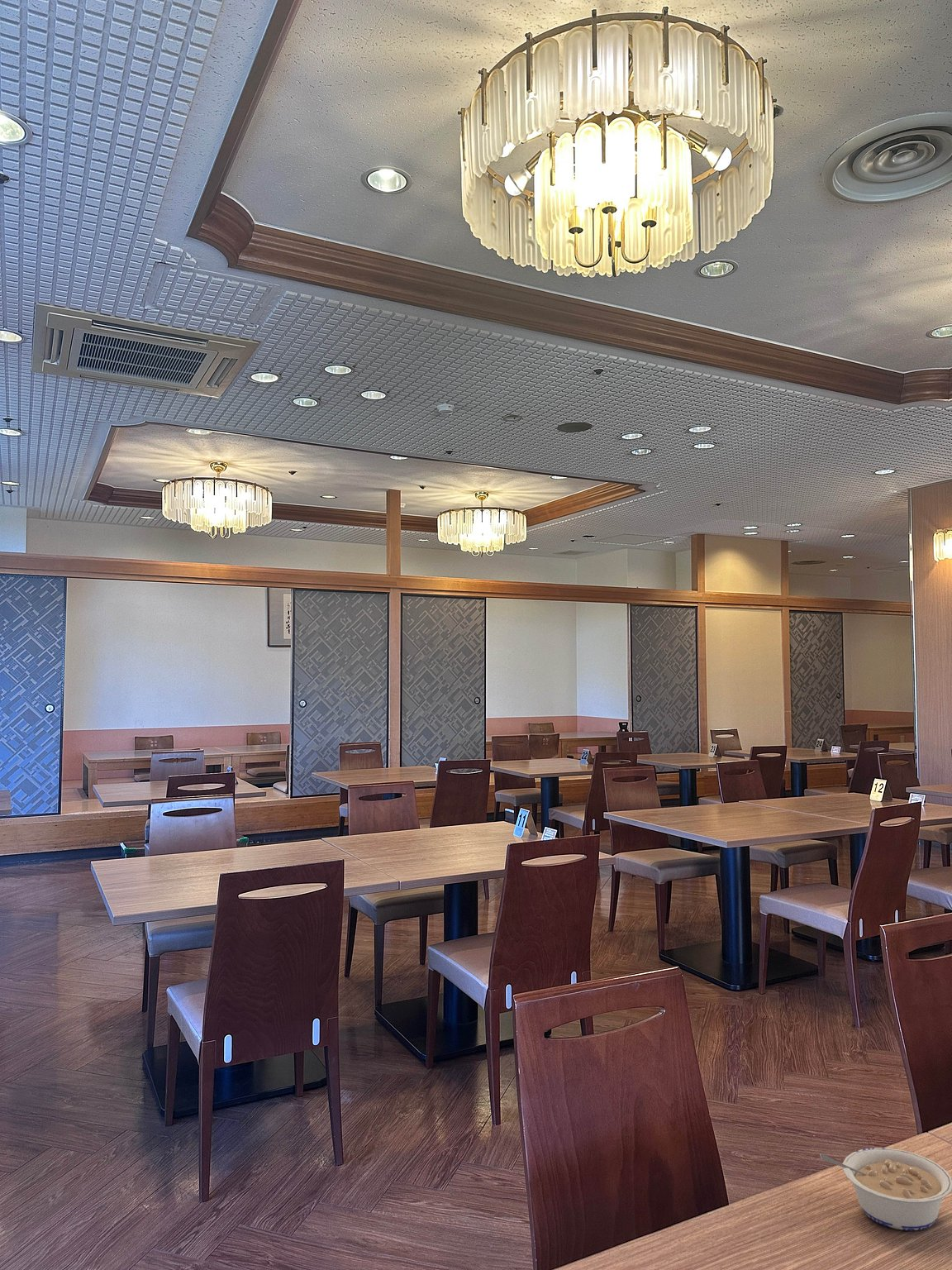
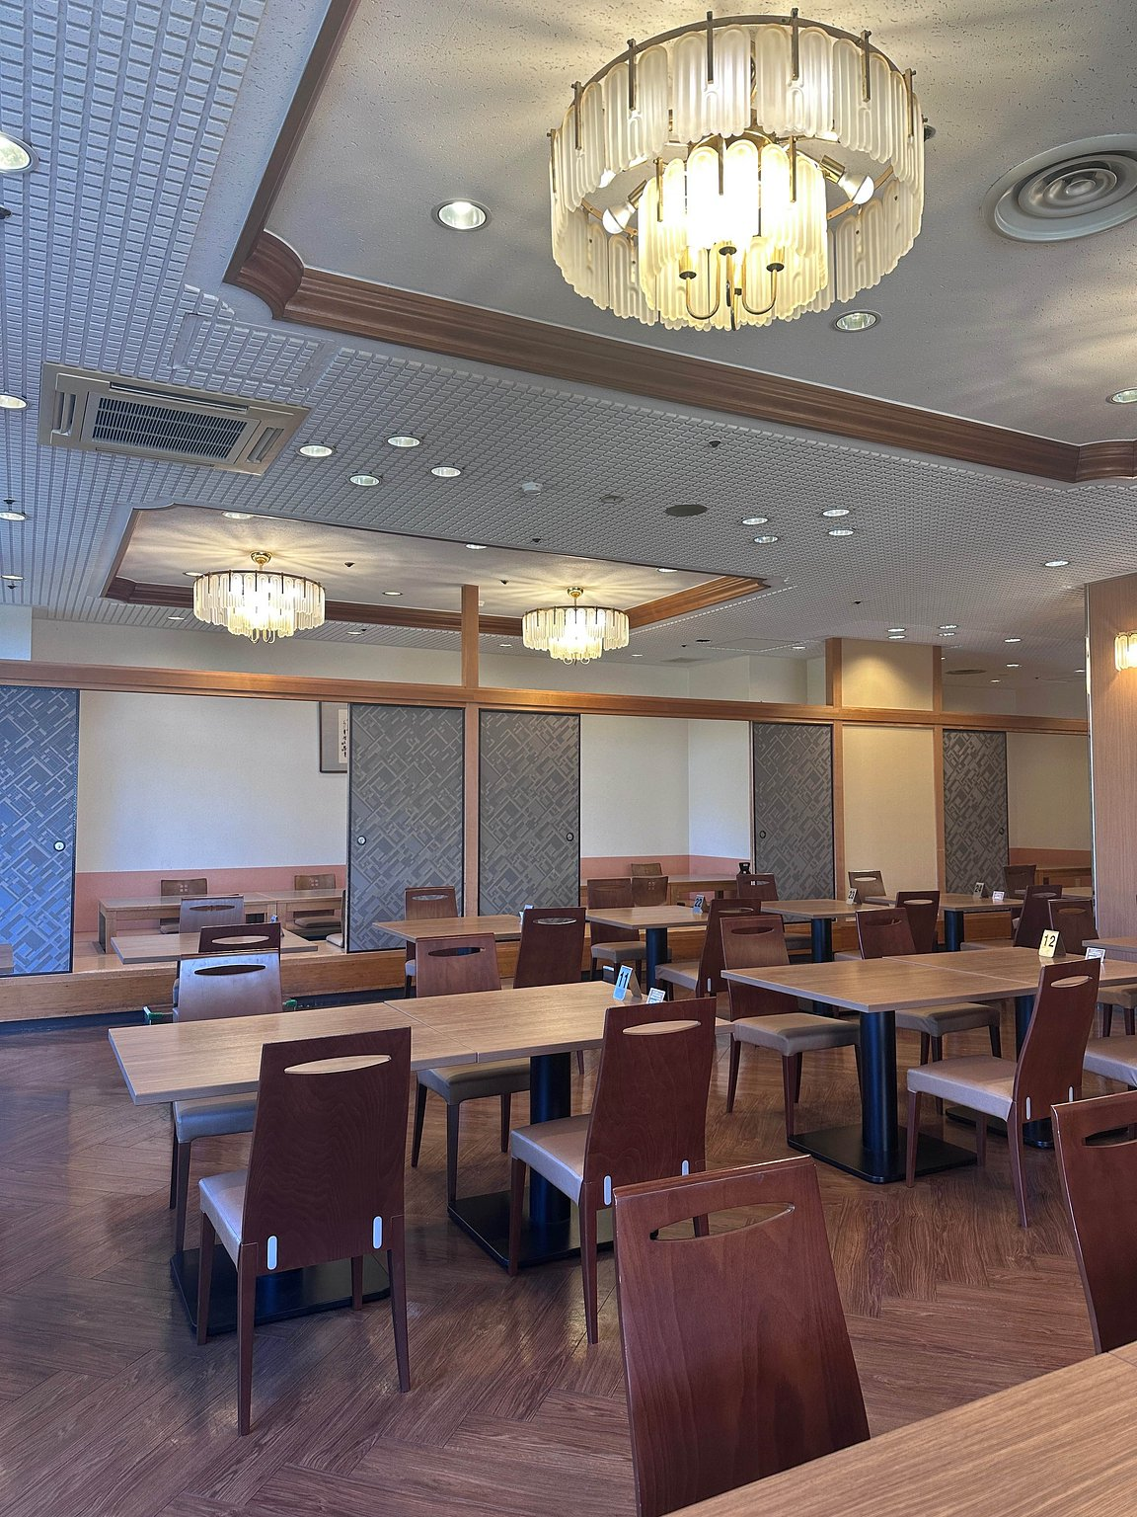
- legume [819,1147,952,1231]
